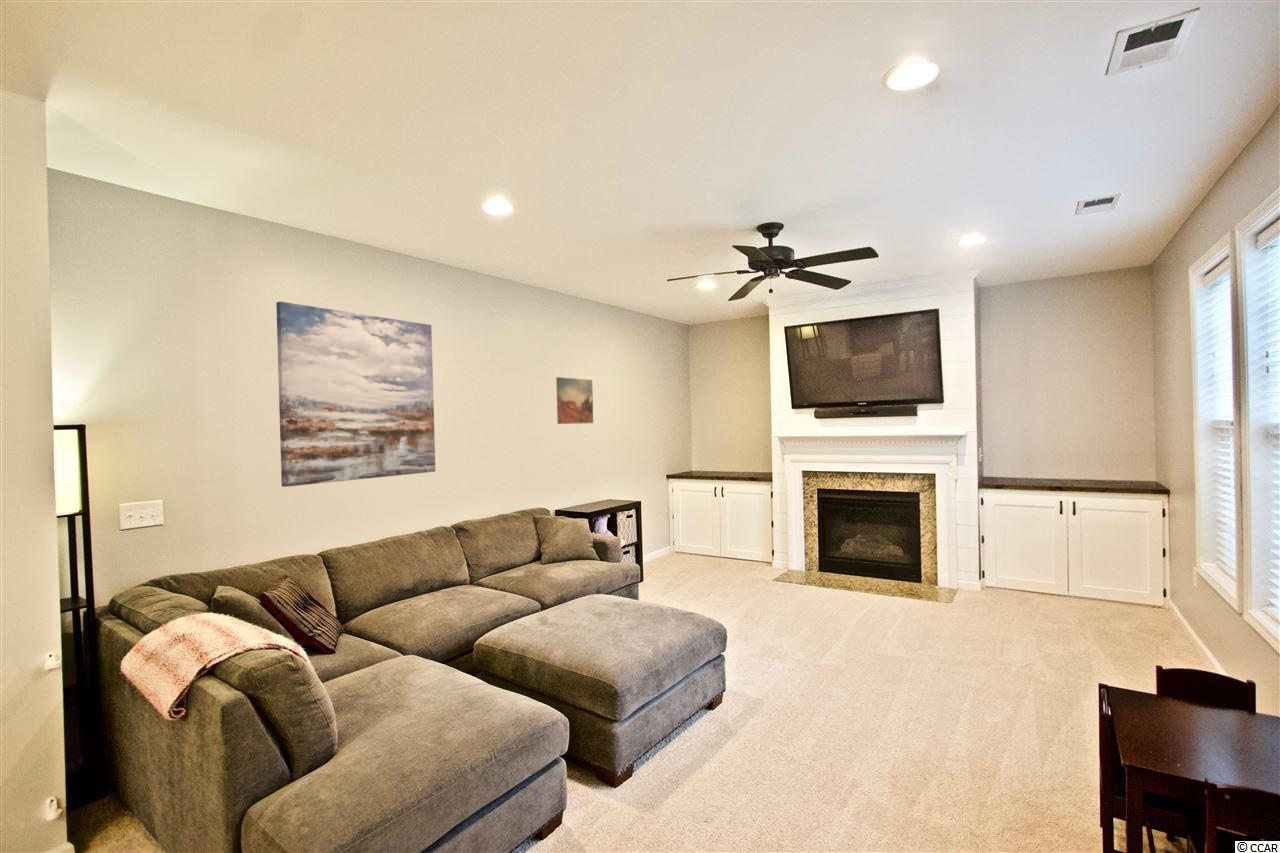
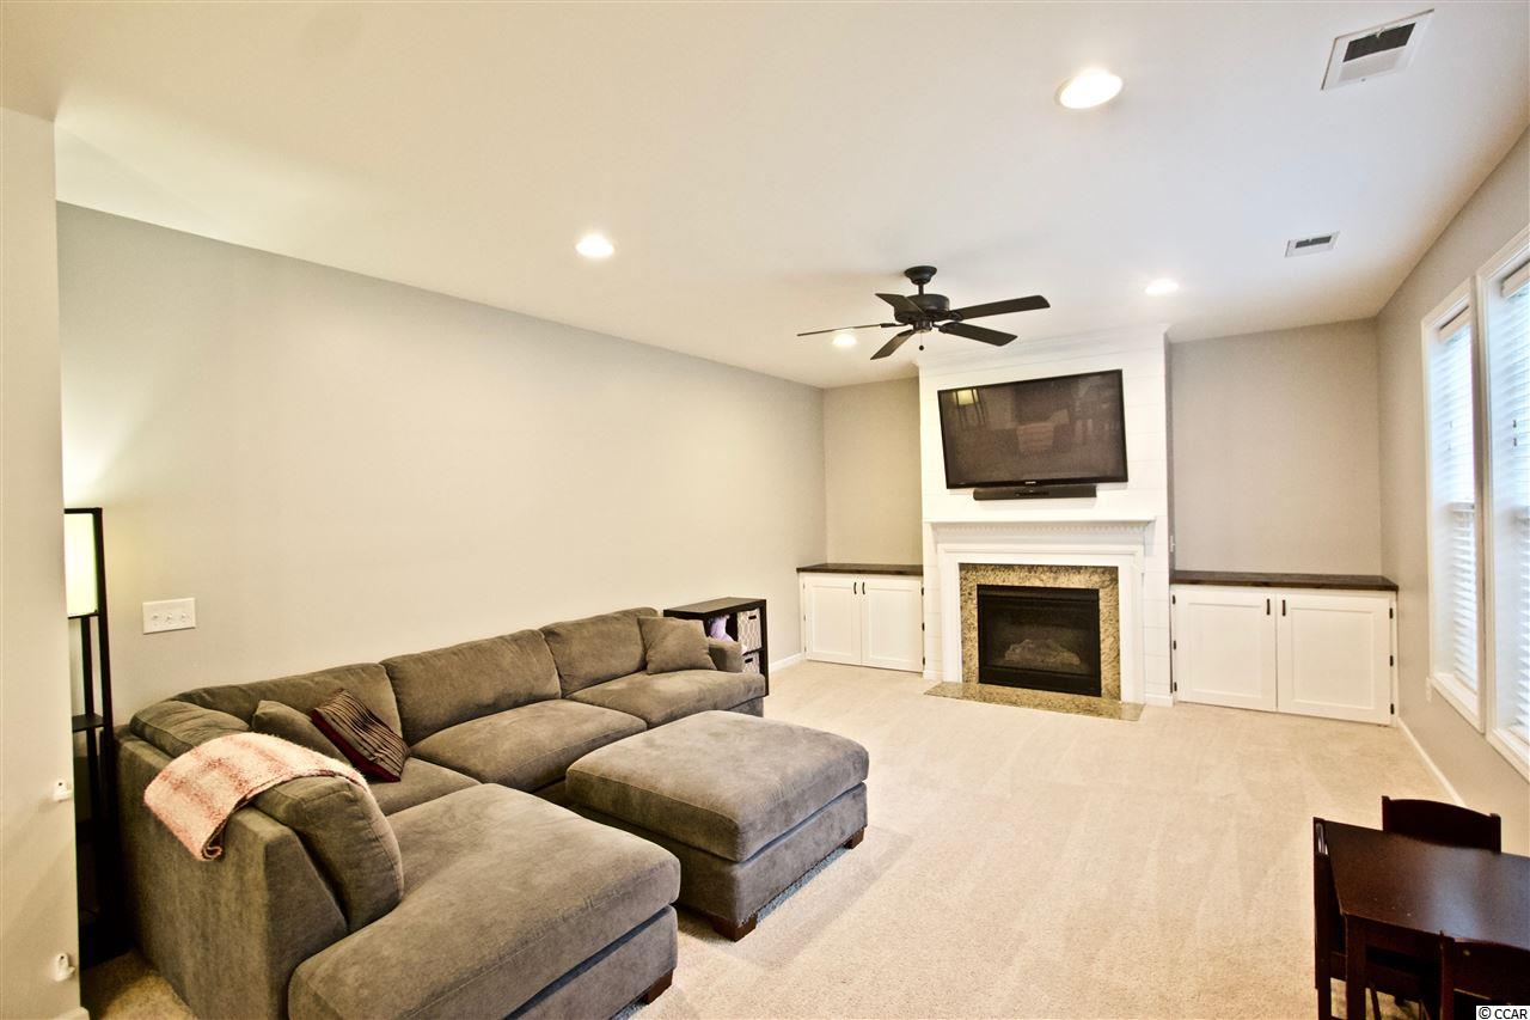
- wall art [275,301,436,488]
- wall art [555,376,594,425]
